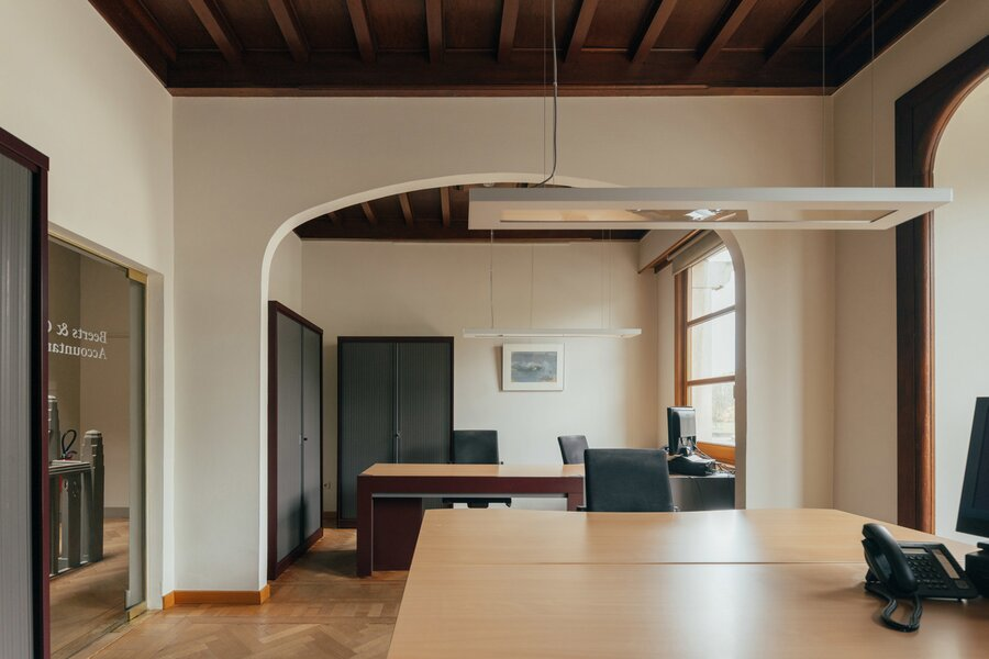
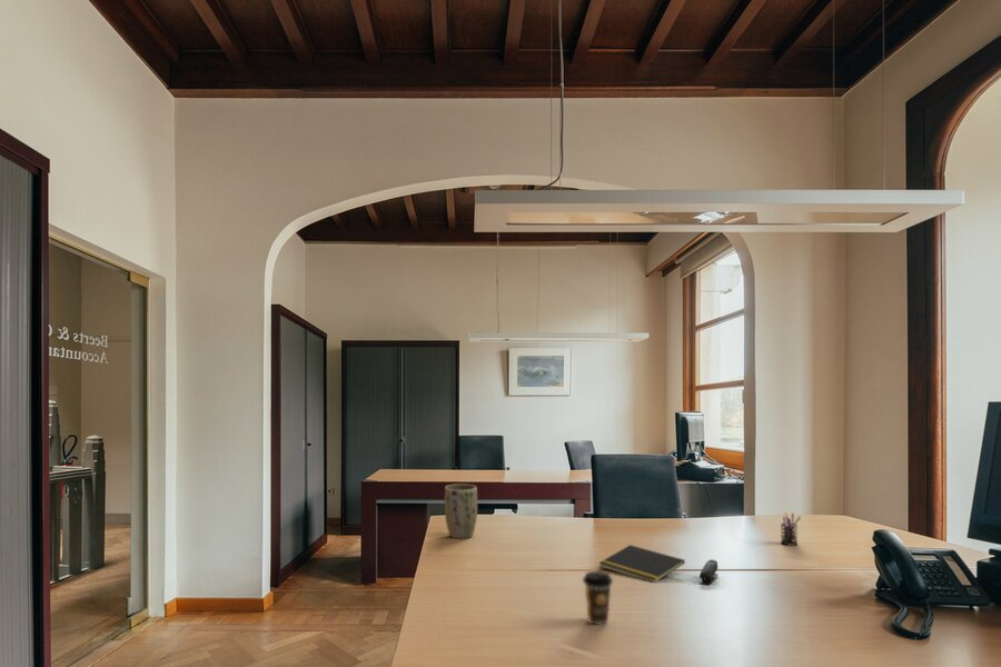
+ coffee cup [582,570,614,626]
+ stapler [698,558,720,586]
+ notepad [597,544,686,583]
+ pen holder [780,511,802,547]
+ plant pot [444,482,478,539]
